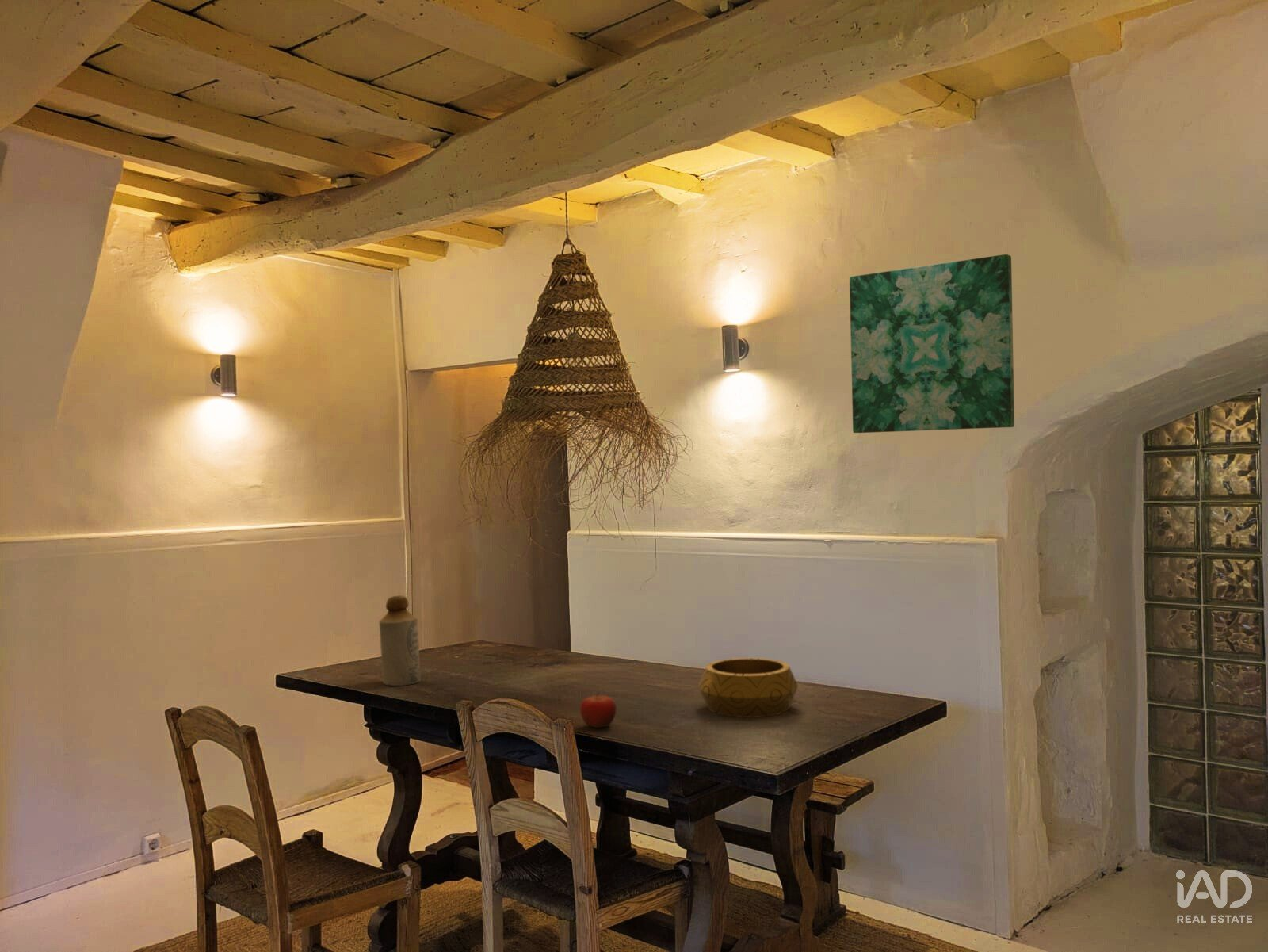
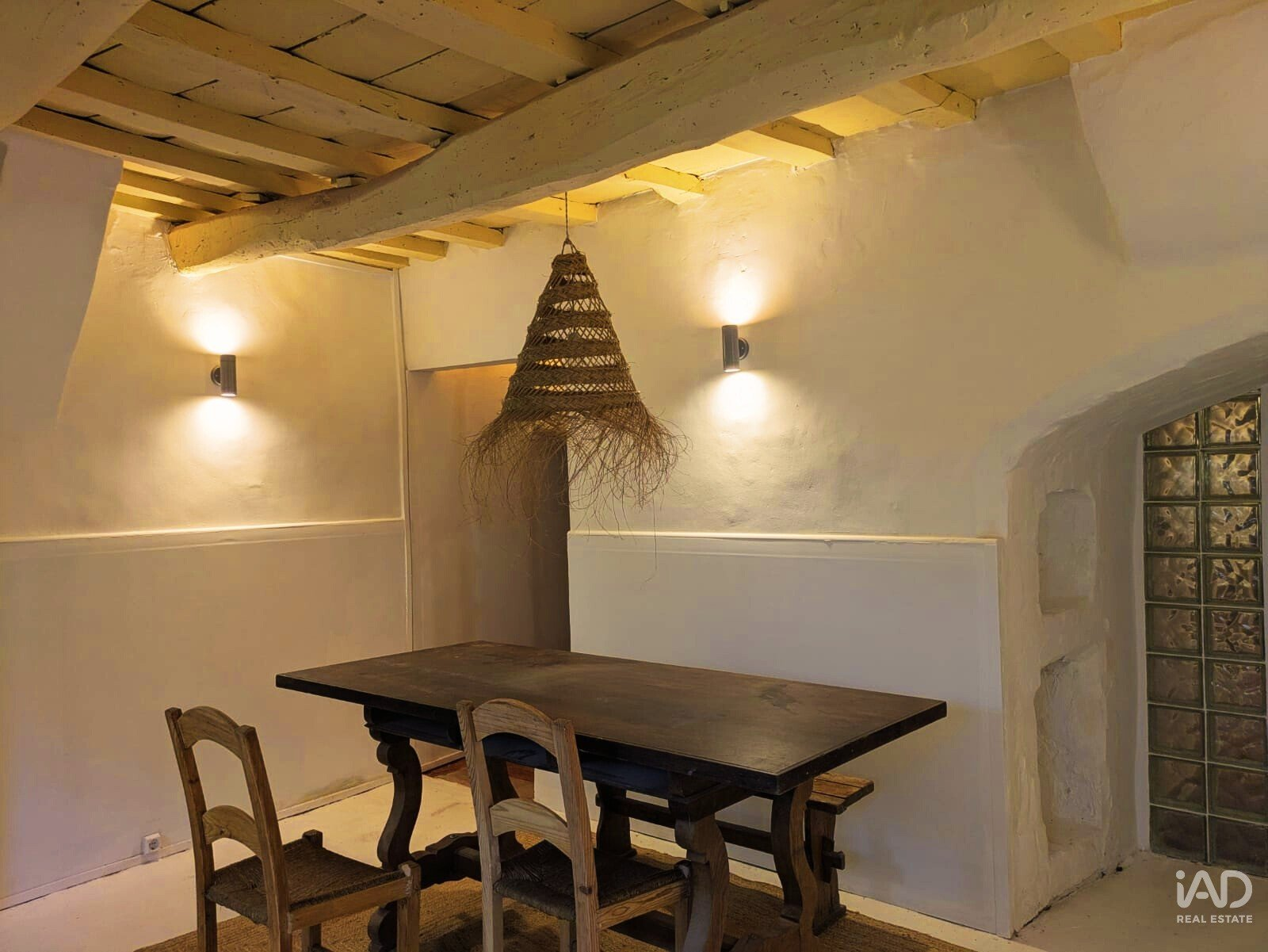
- decorative bowl [697,657,799,718]
- wall art [849,254,1015,434]
- bottle [379,595,422,686]
- fruit [579,691,617,728]
